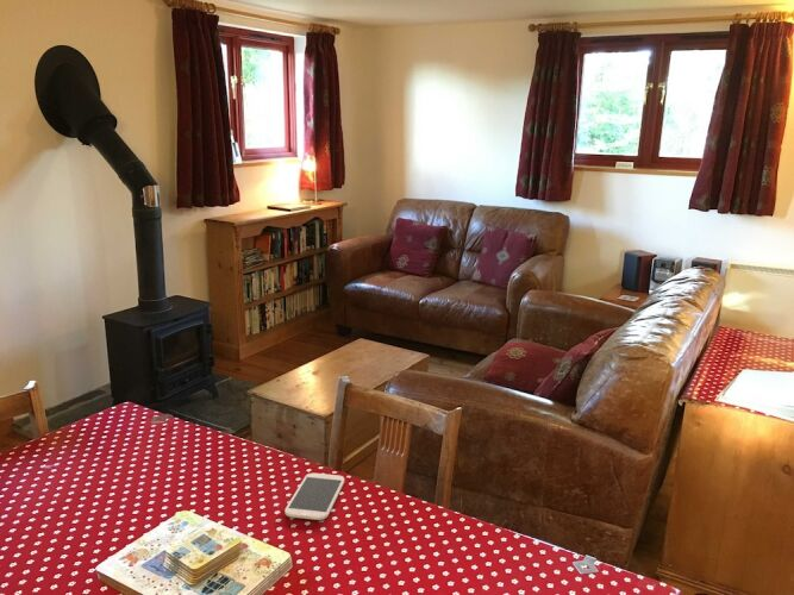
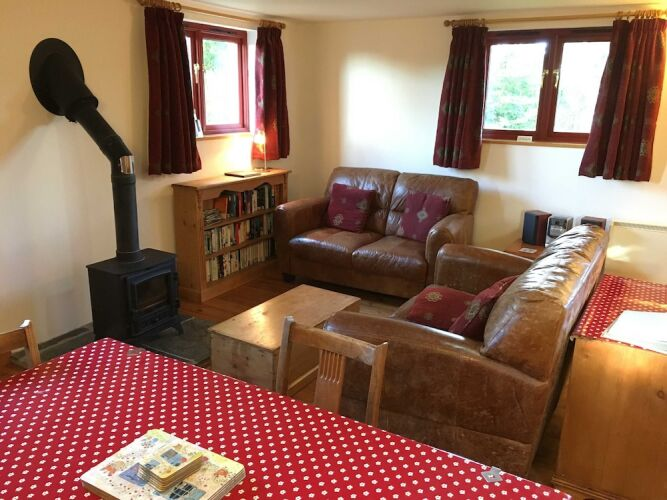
- smartphone [283,472,345,521]
